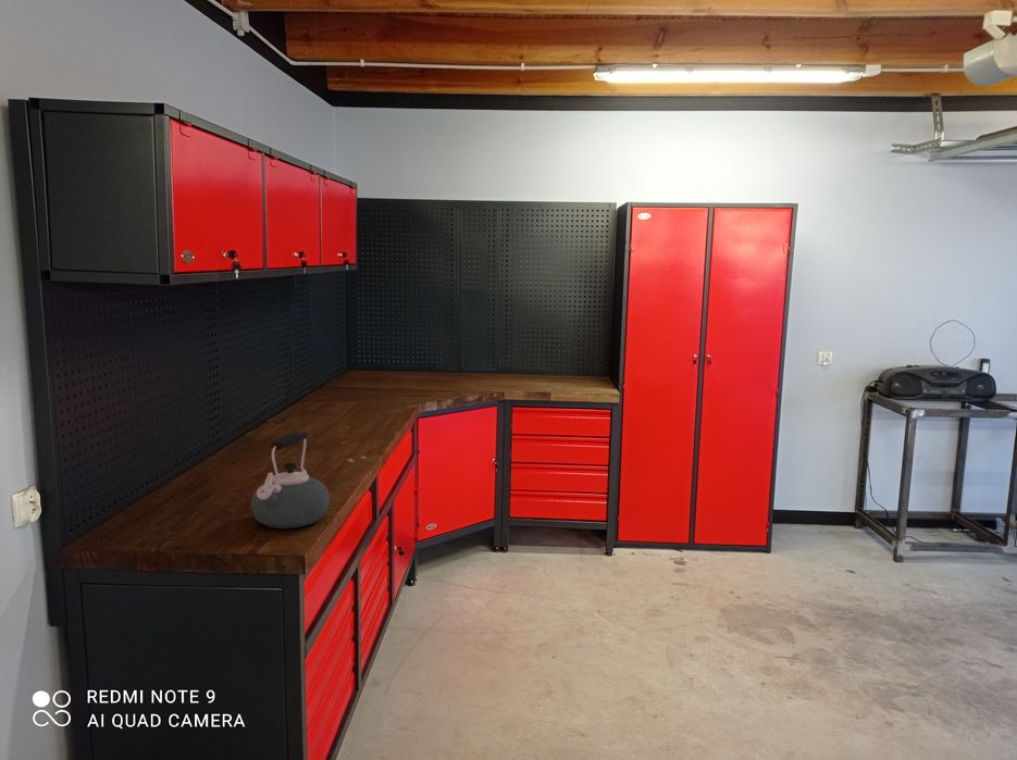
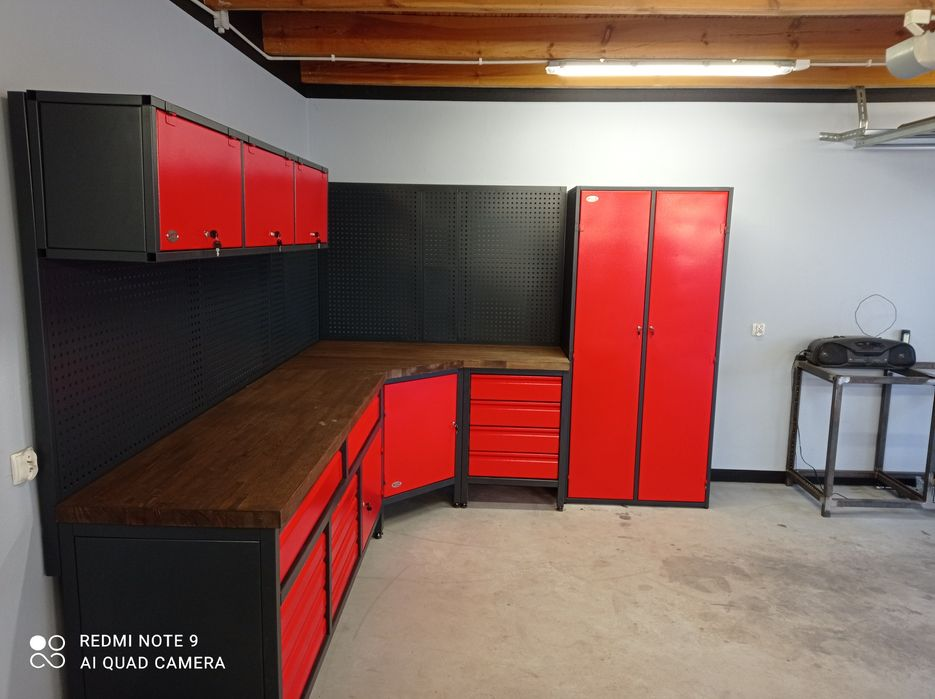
- kettle [250,431,331,529]
